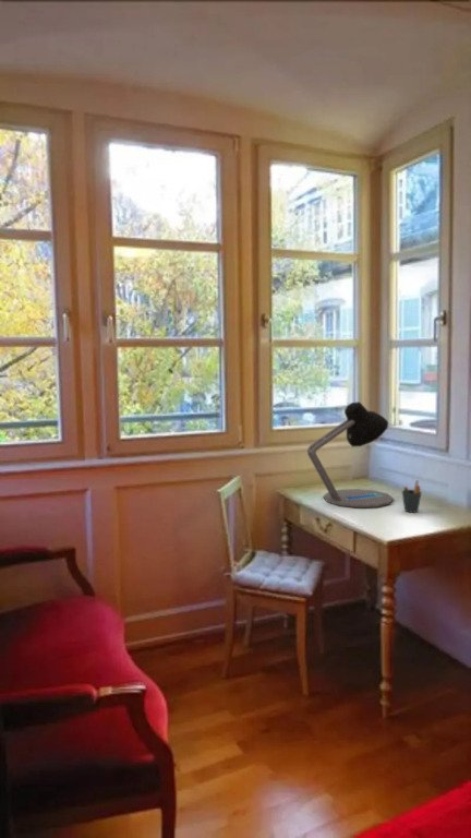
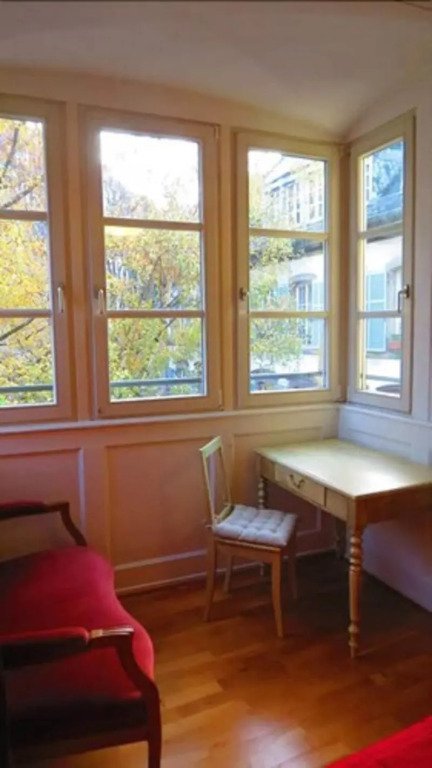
- desk lamp [306,400,395,508]
- pen holder [401,479,423,514]
